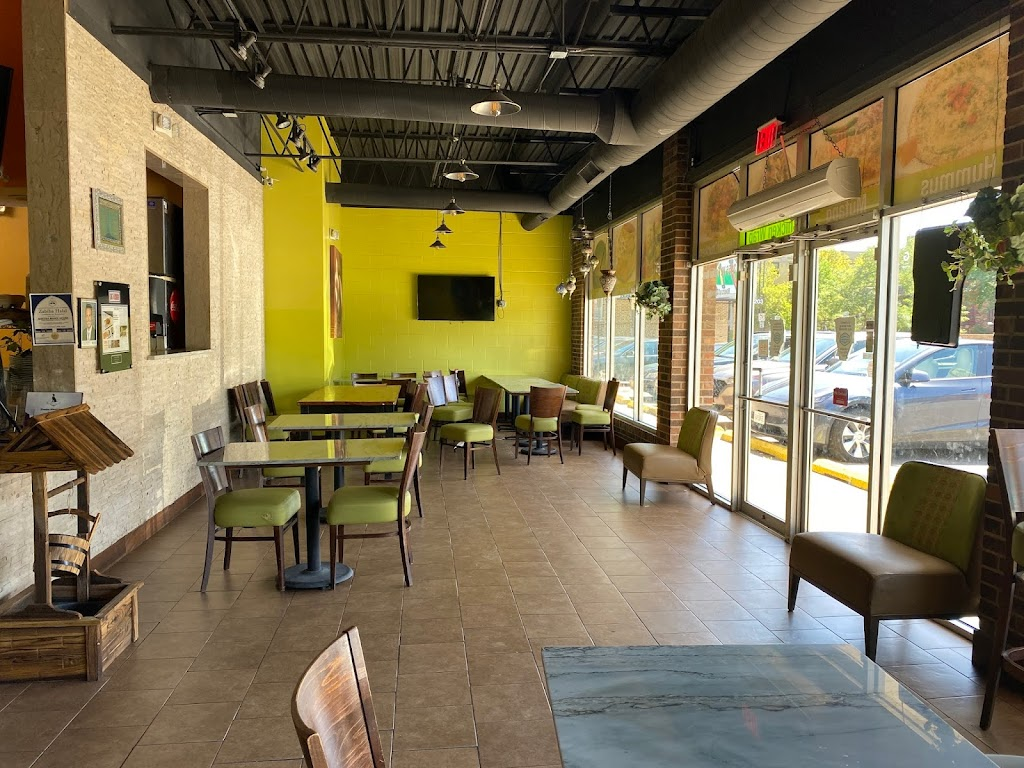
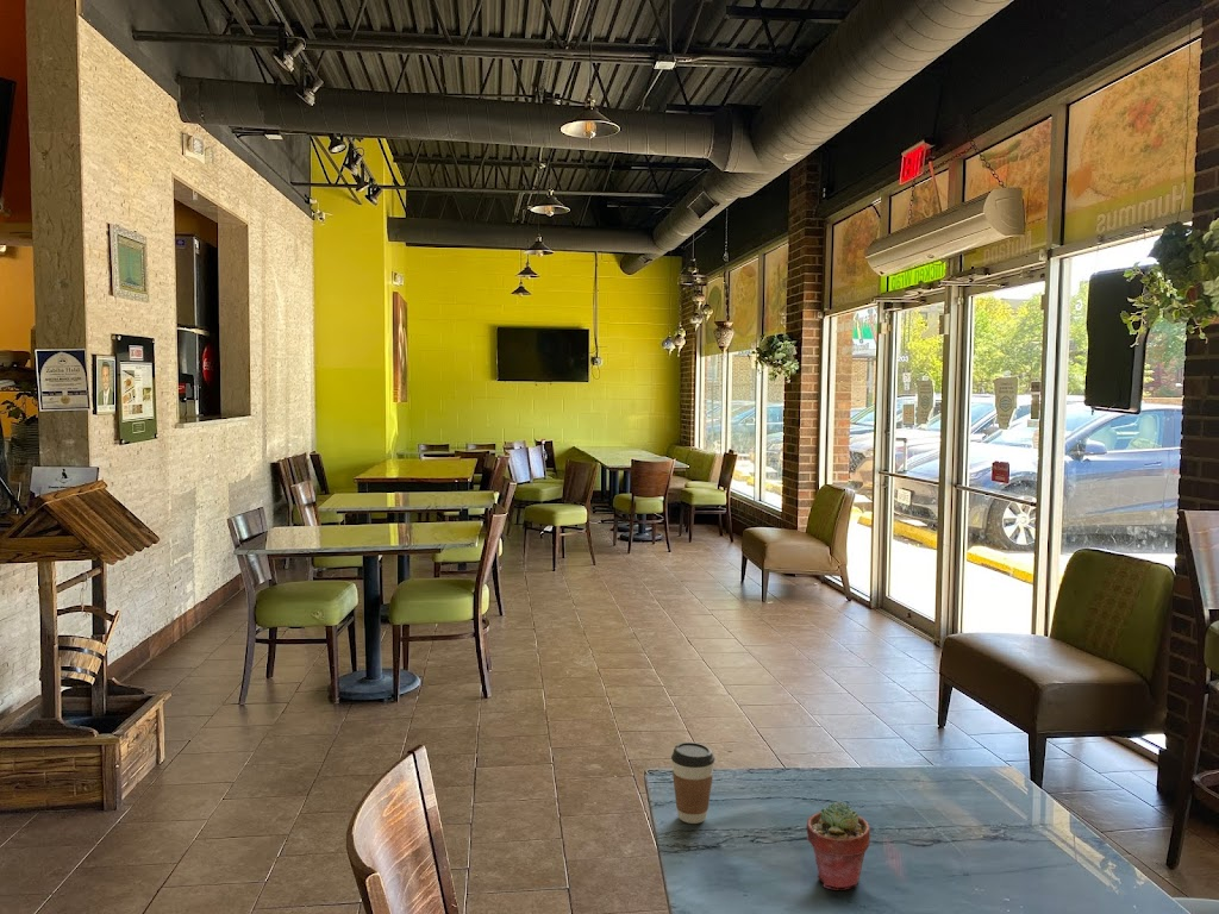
+ coffee cup [670,741,715,825]
+ potted succulent [806,801,871,891]
